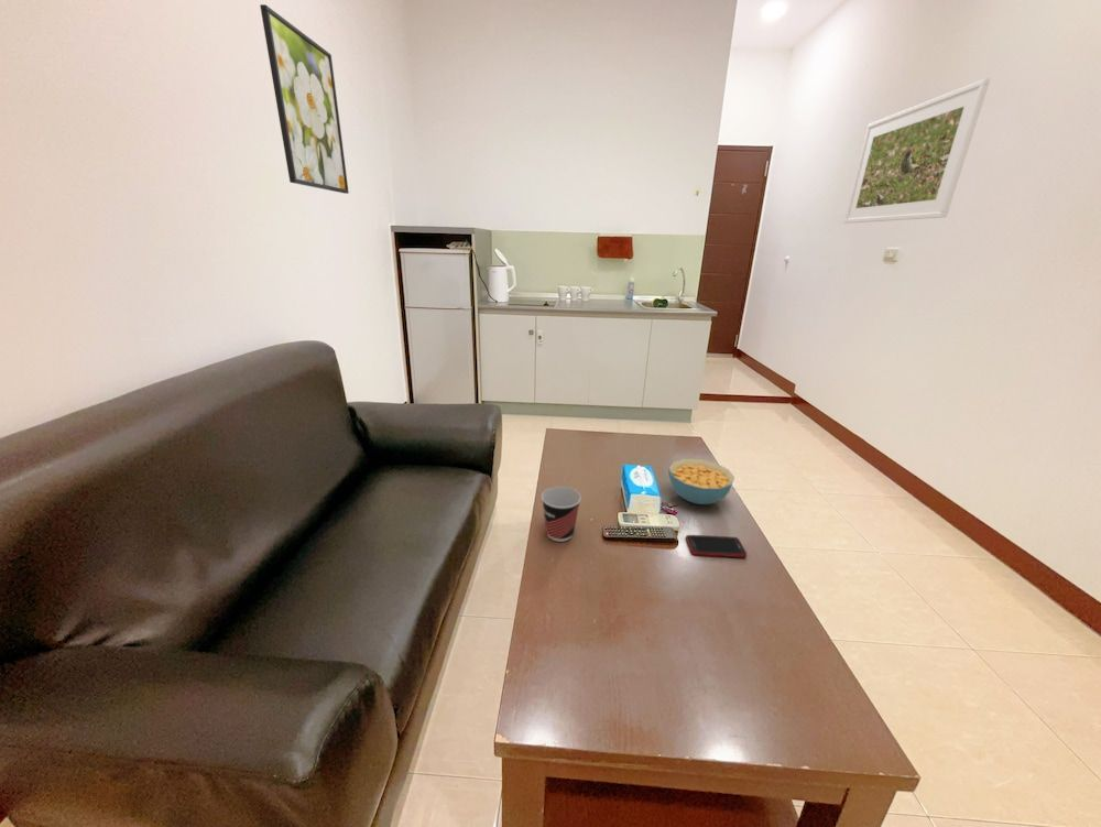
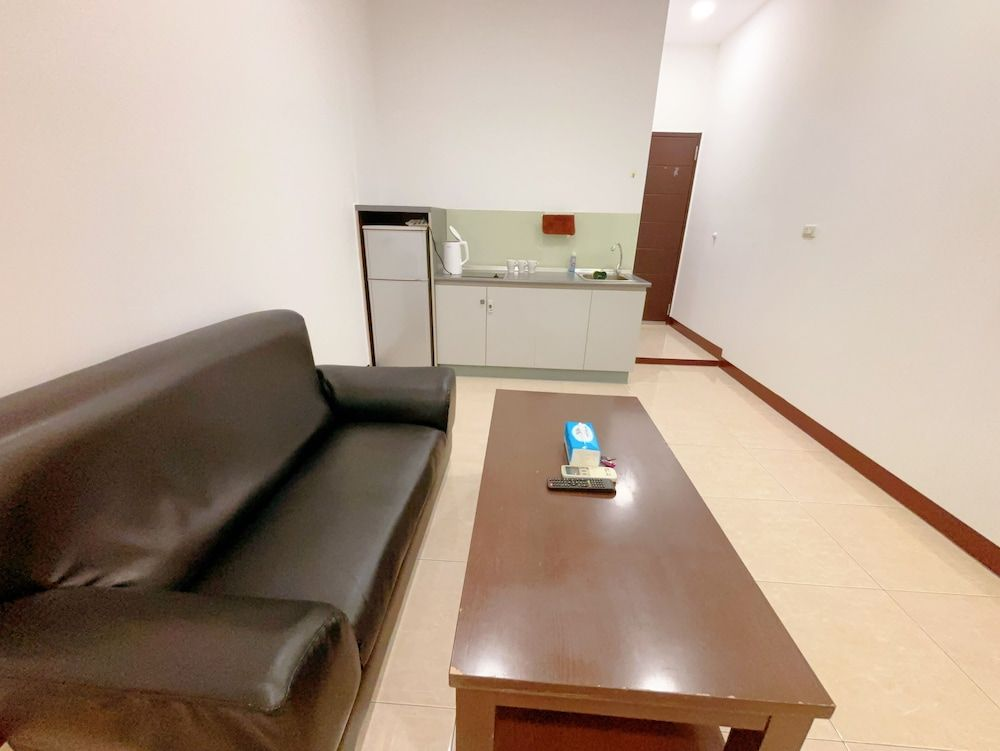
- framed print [843,77,991,225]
- cell phone [685,534,748,558]
- cereal bowl [667,457,735,505]
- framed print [259,3,350,195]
- cup [541,486,582,543]
